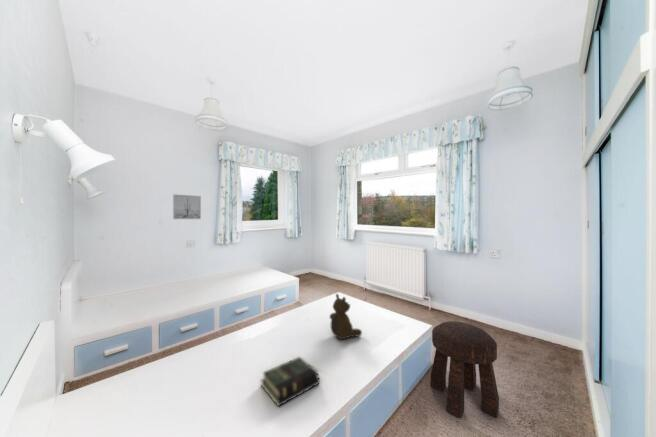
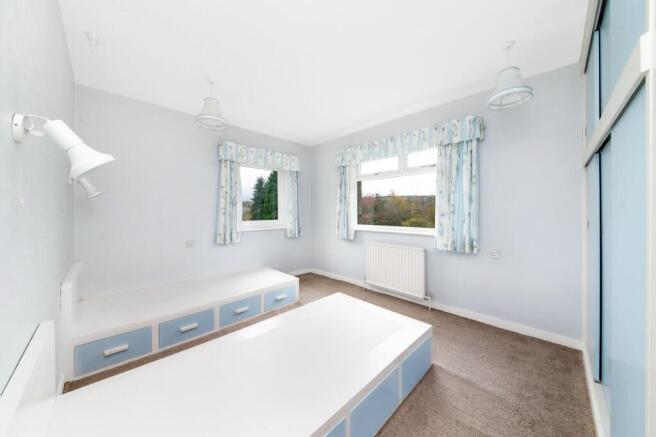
- book [260,356,321,408]
- wall art [172,193,202,220]
- stool [430,321,500,420]
- teddy bear [329,293,363,340]
